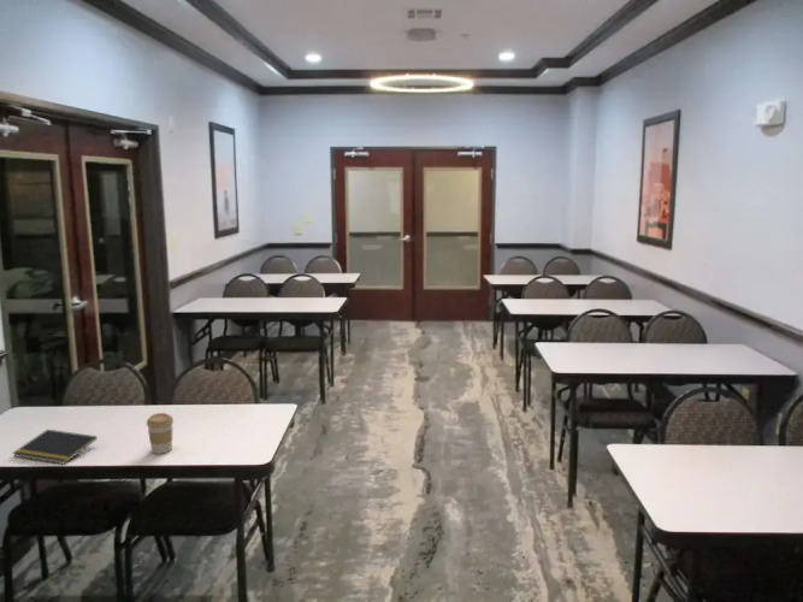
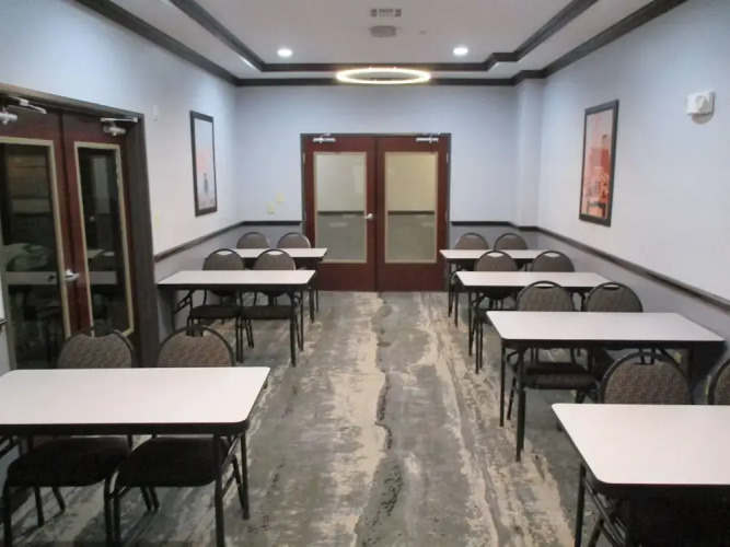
- coffee cup [146,412,175,455]
- notepad [11,429,99,465]
